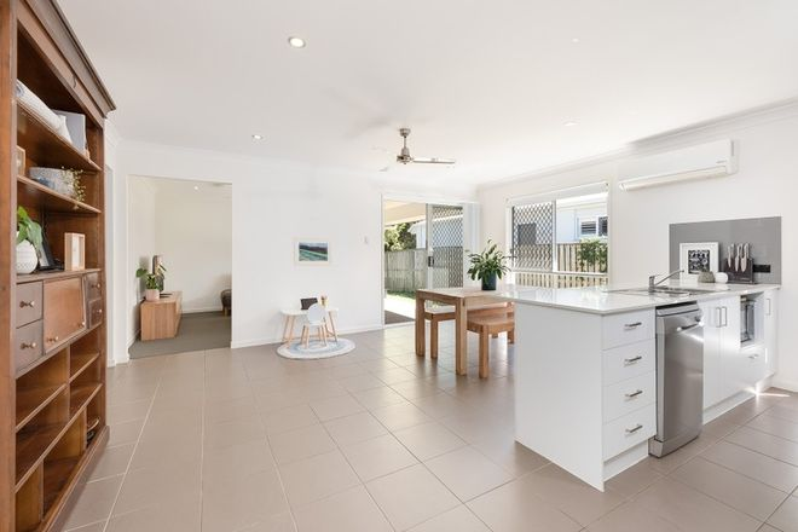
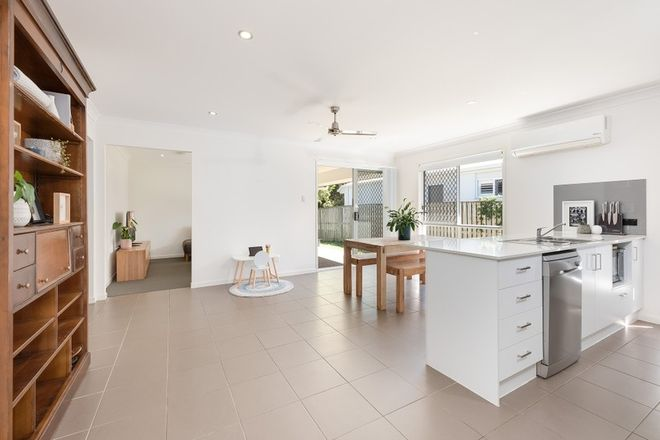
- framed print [293,237,334,267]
